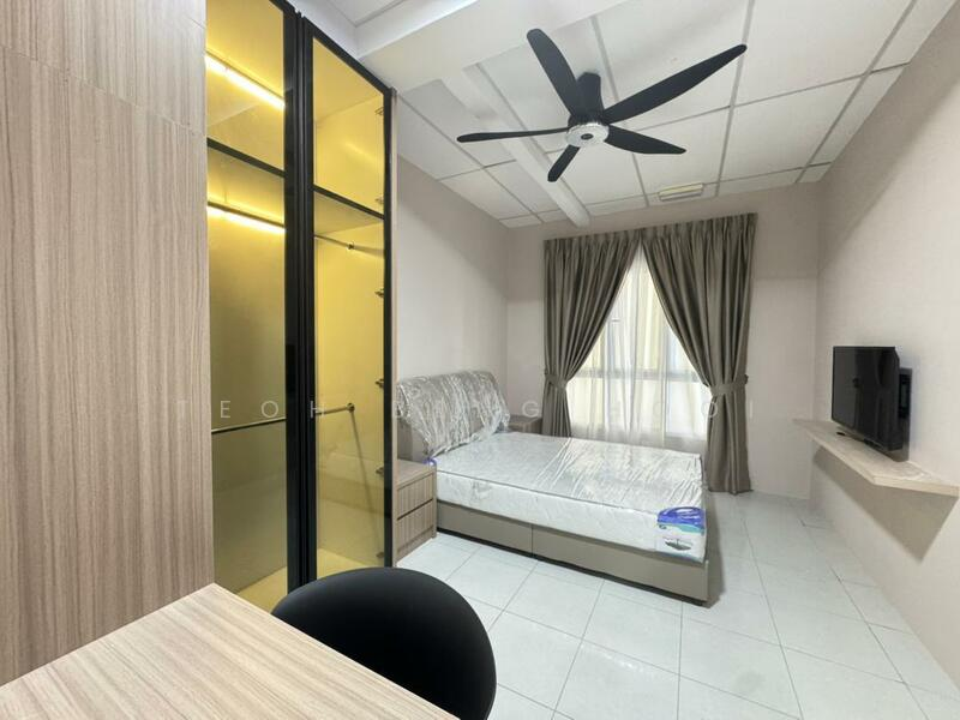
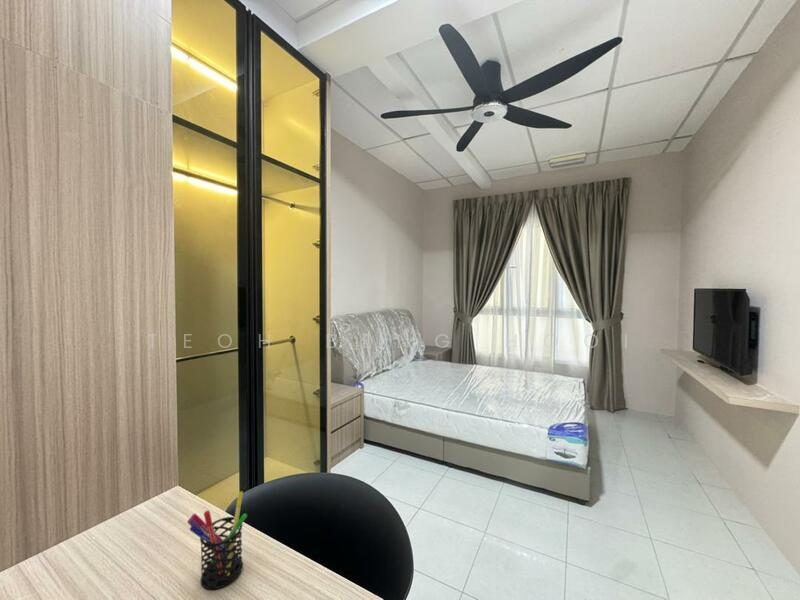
+ pen holder [186,491,248,590]
